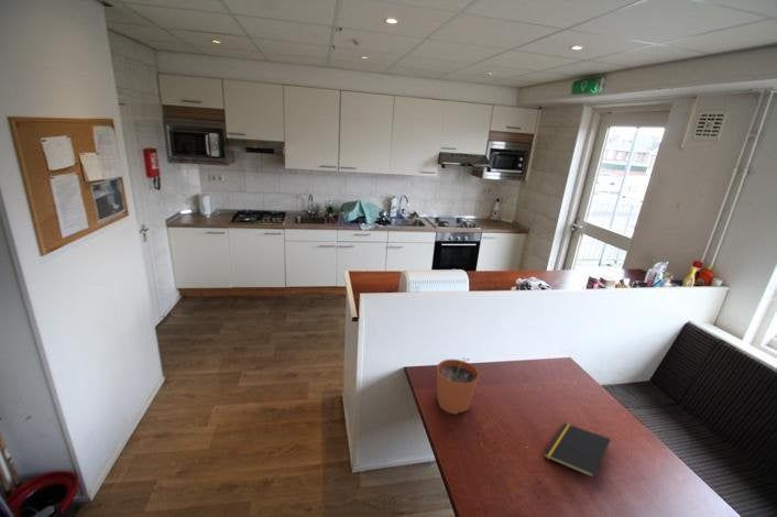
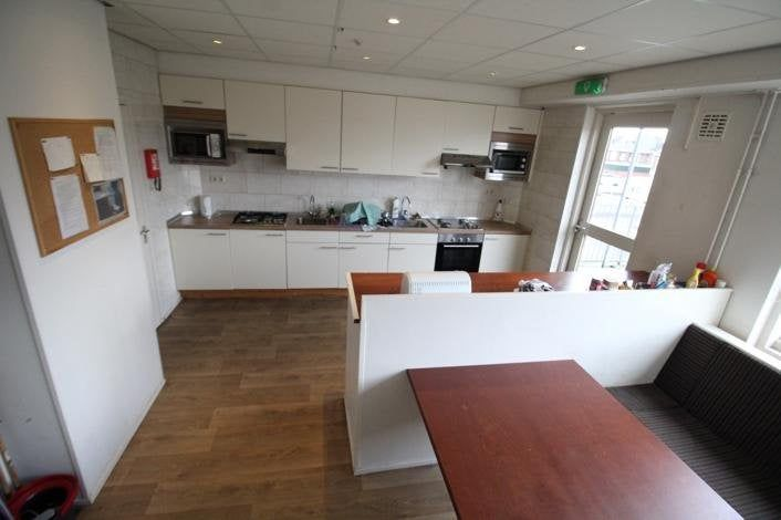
- plant pot [436,356,480,416]
- notepad [543,422,611,479]
